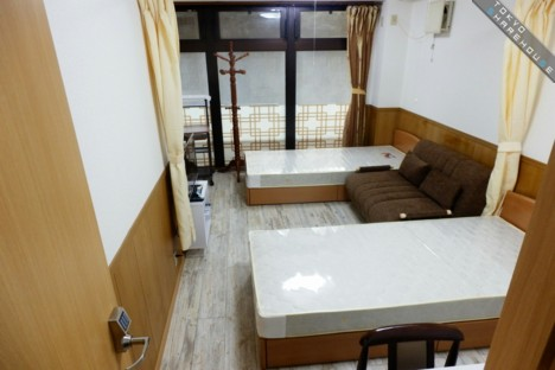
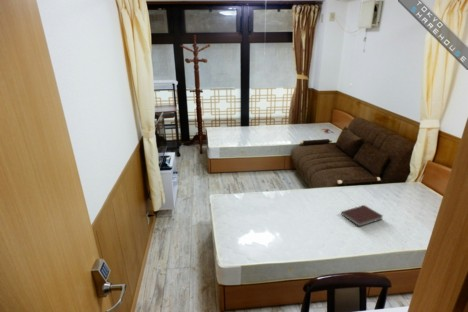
+ notebook [340,204,384,228]
